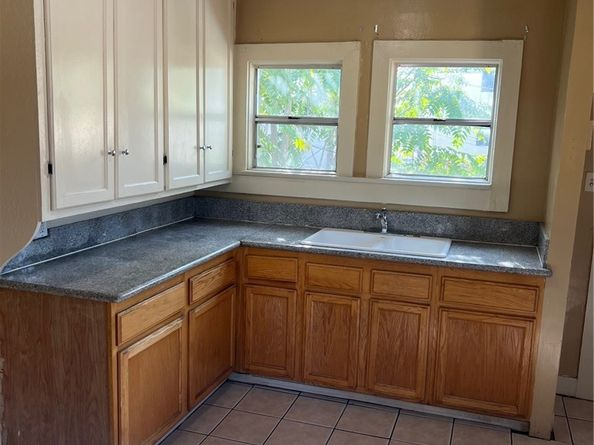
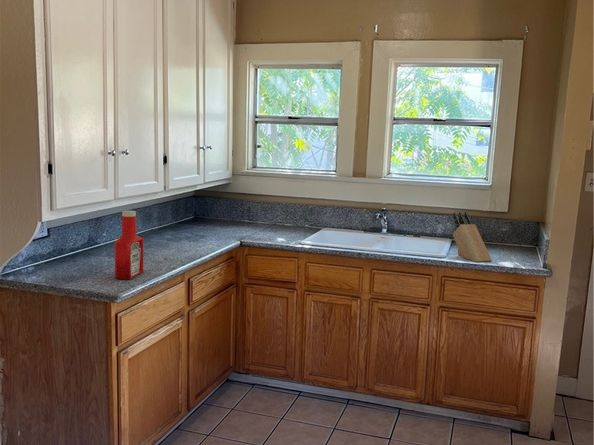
+ soap bottle [114,210,144,281]
+ knife block [452,211,493,263]
